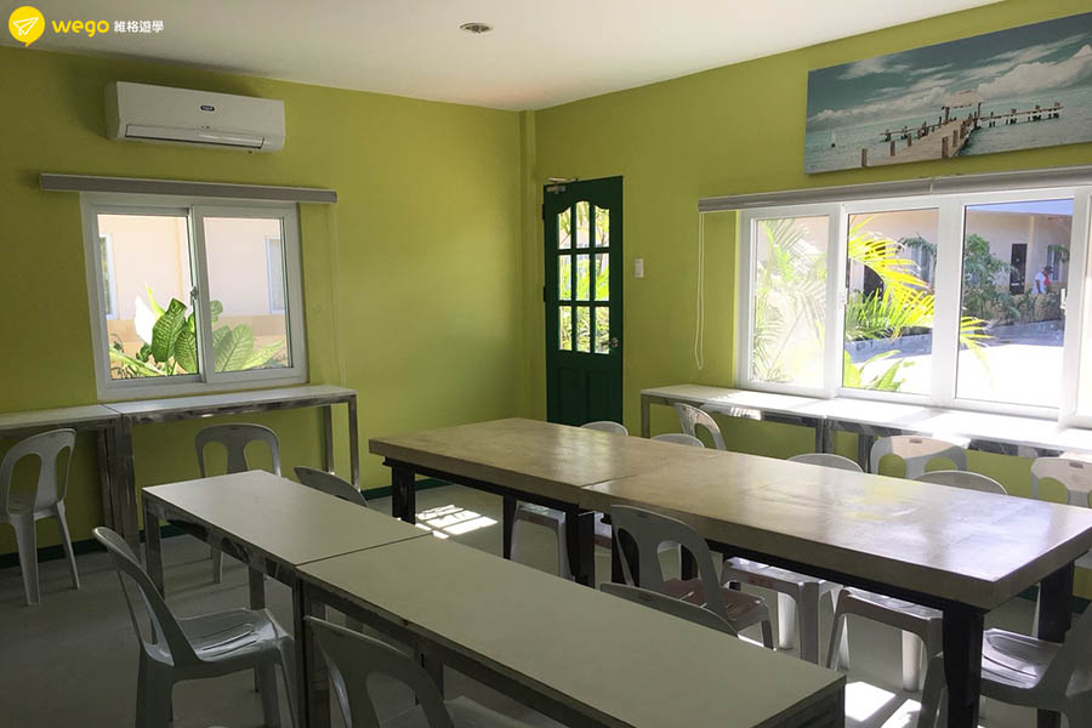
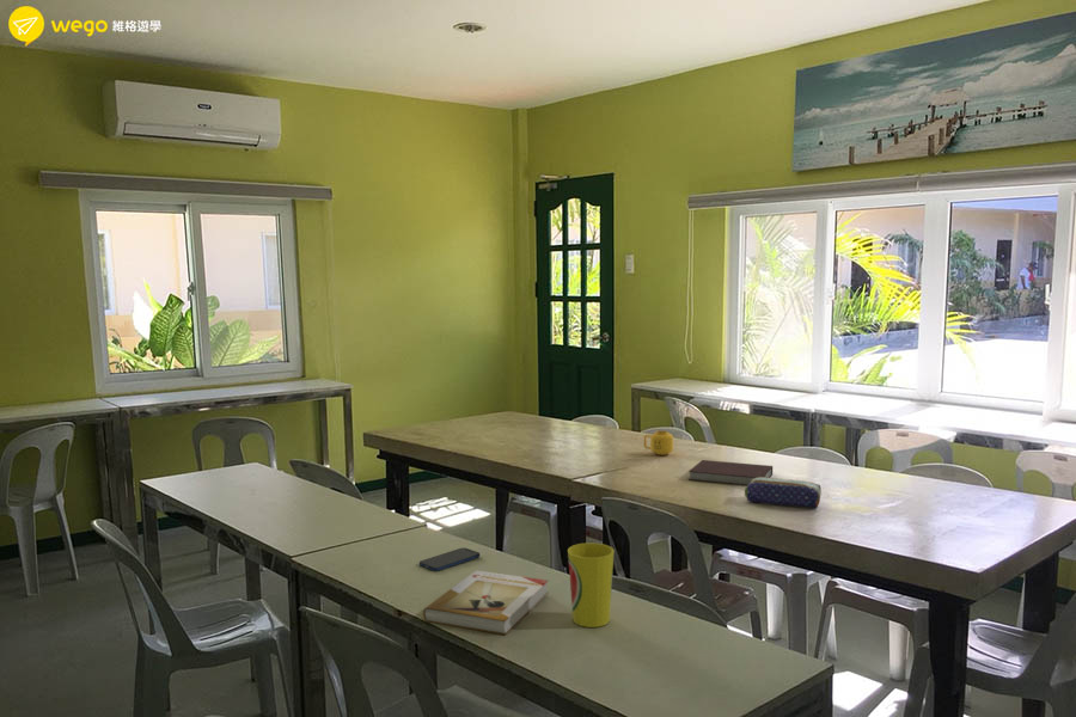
+ smartphone [418,547,481,572]
+ mug [643,429,674,456]
+ pencil case [744,477,823,509]
+ book [422,569,550,636]
+ notebook [687,459,774,486]
+ cup [567,541,616,629]
